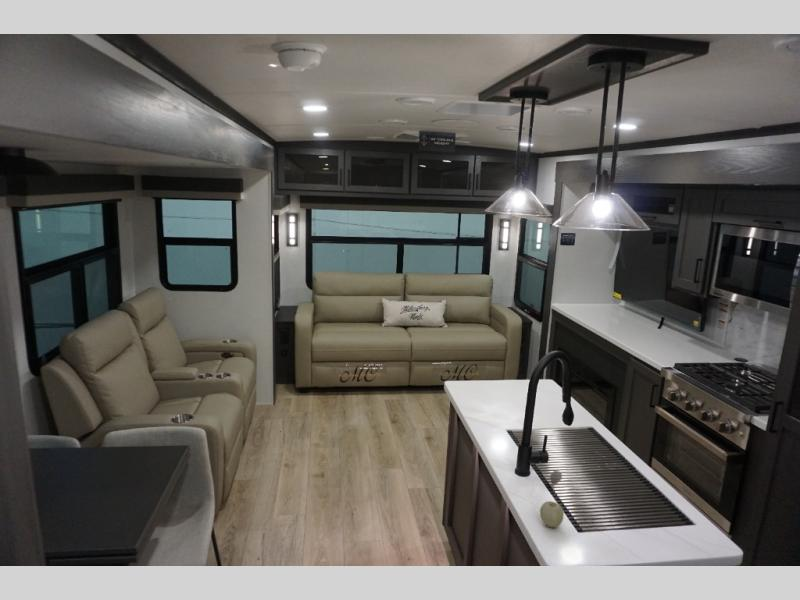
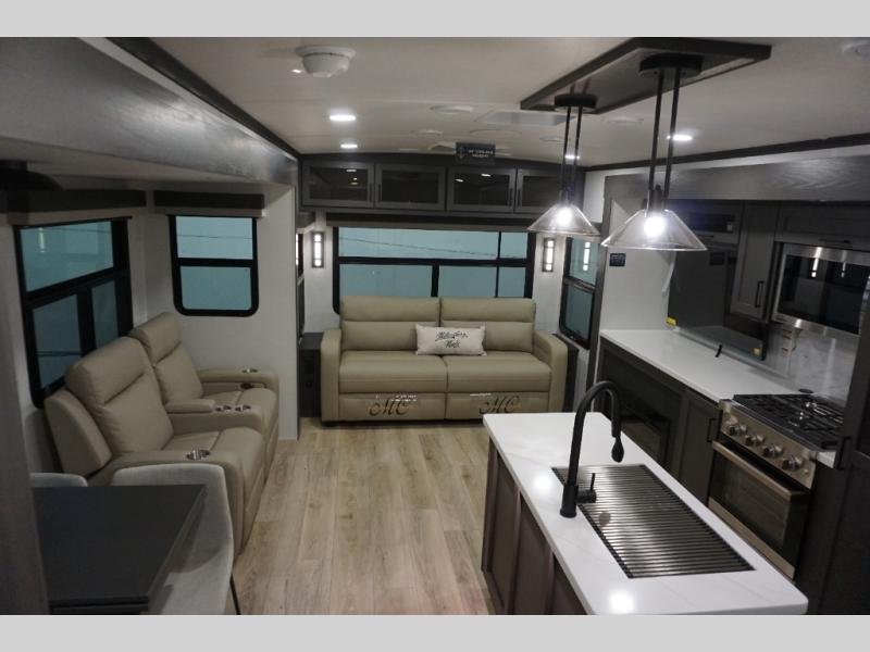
- fruit [539,500,565,528]
